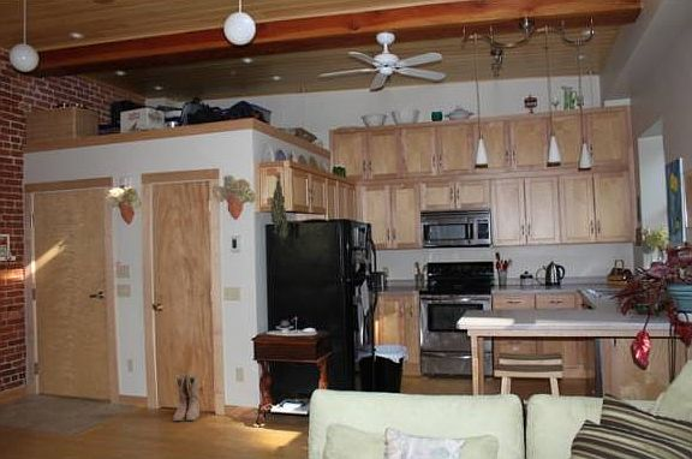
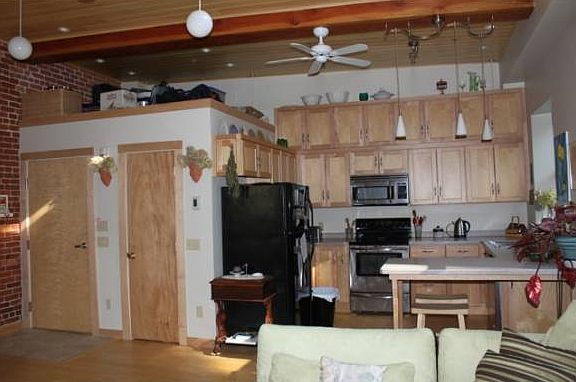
- boots [171,372,201,423]
